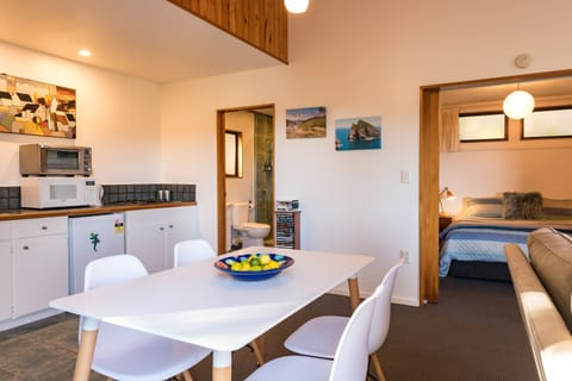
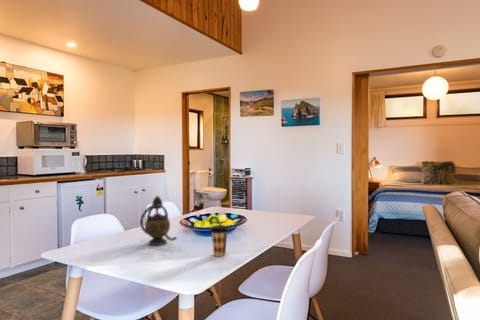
+ teapot [139,195,178,246]
+ coffee cup [209,224,229,257]
